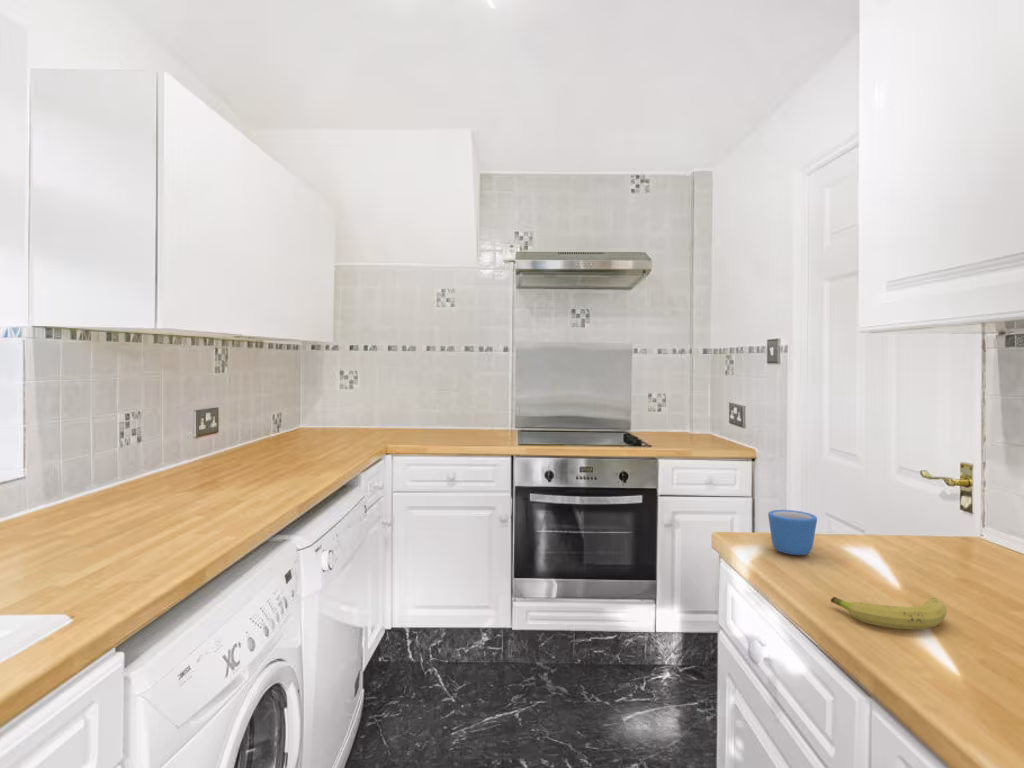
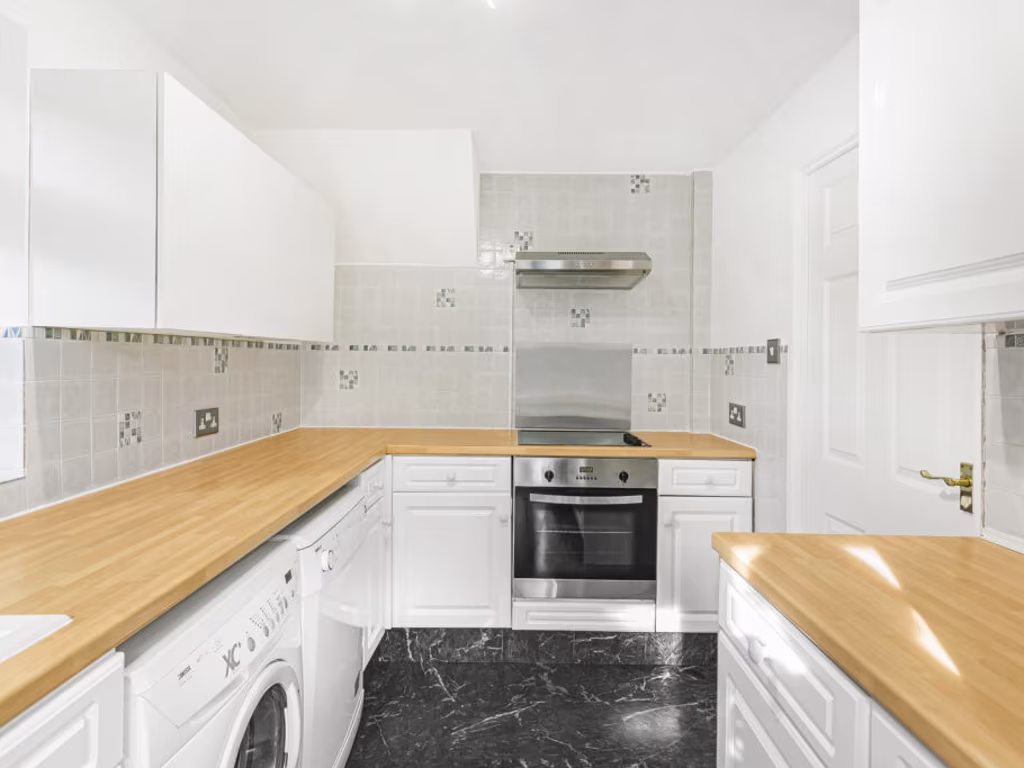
- mug [767,509,818,556]
- fruit [830,596,948,631]
